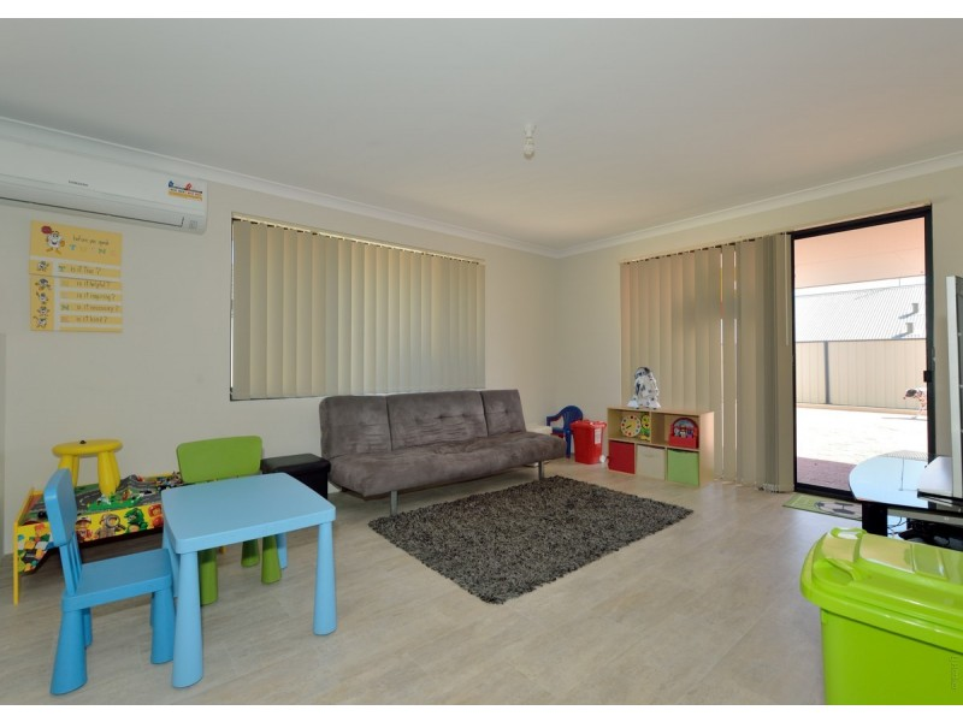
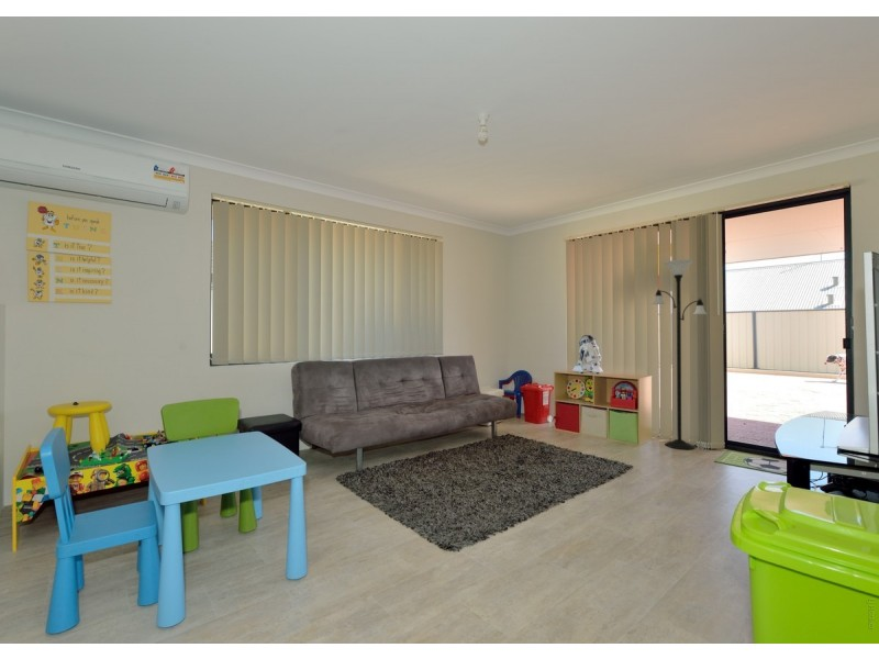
+ floor lamp [652,258,709,450]
